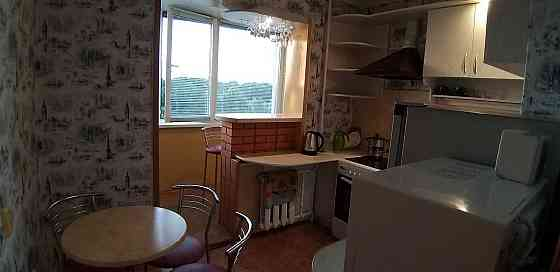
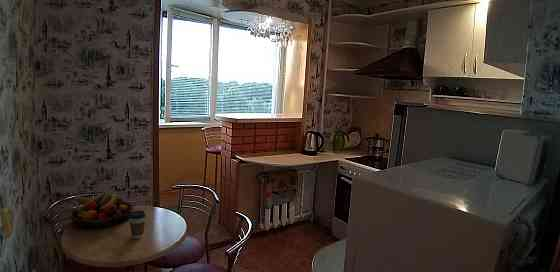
+ coffee cup [129,210,147,240]
+ fruit bowl [69,191,134,228]
